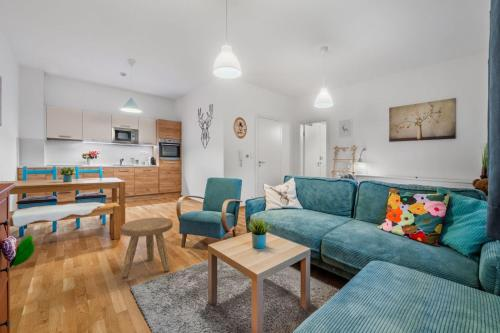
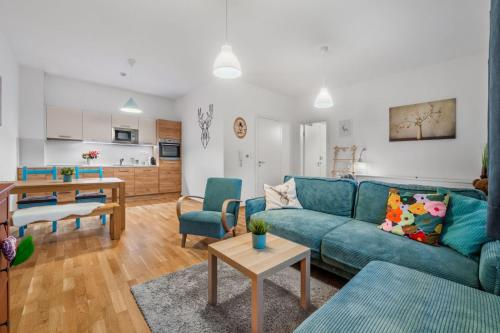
- stool [120,217,174,278]
